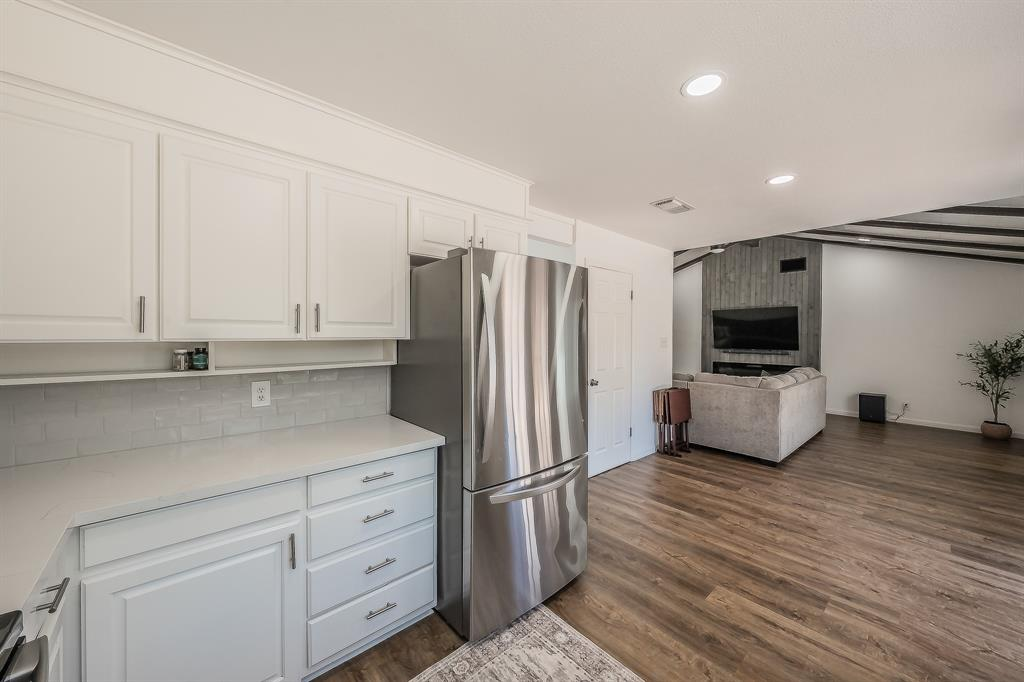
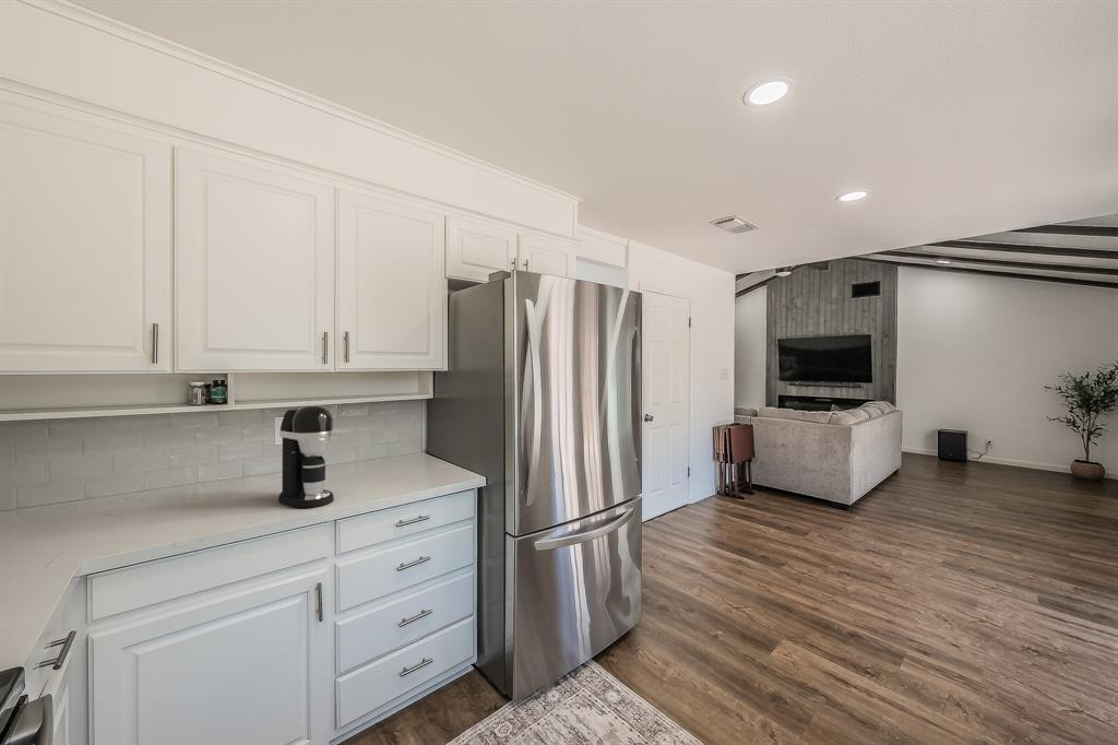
+ coffee maker [277,404,335,509]
